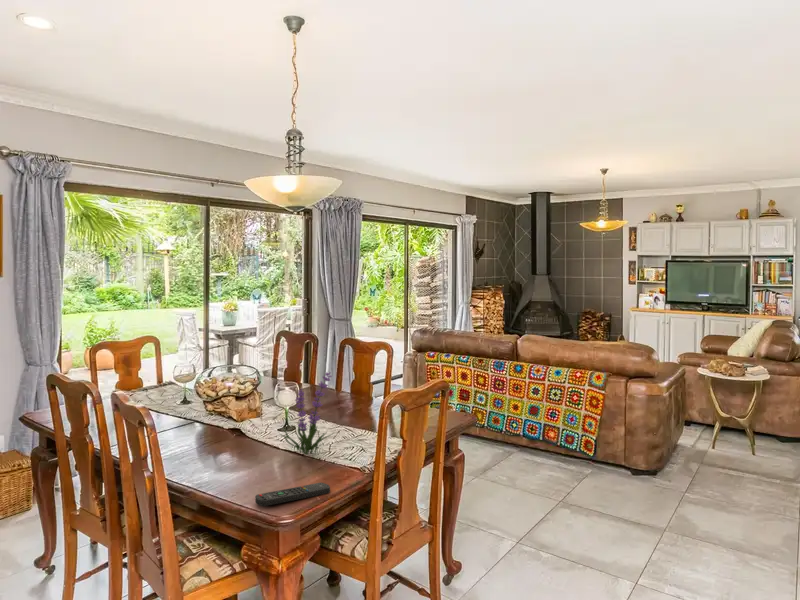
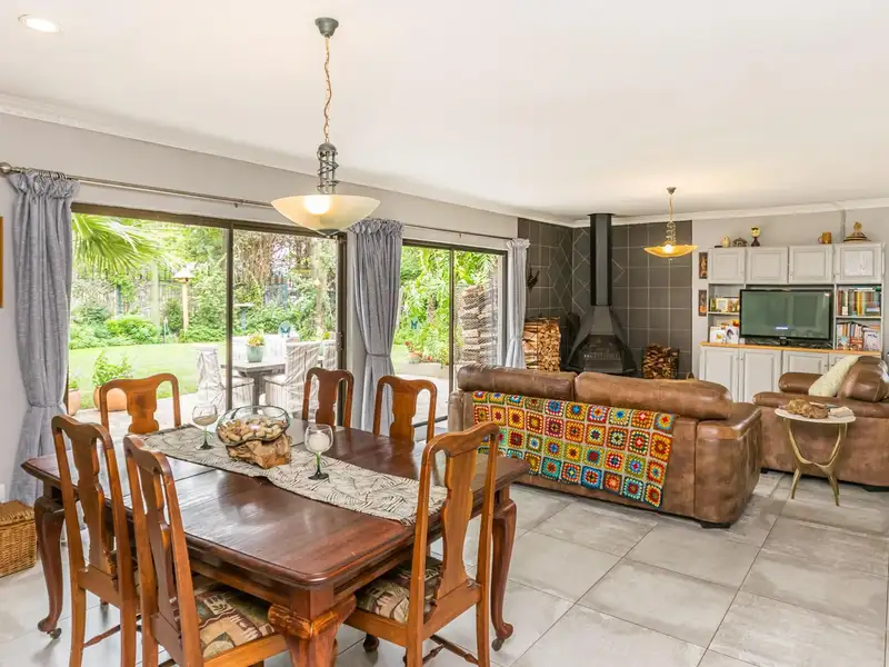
- plant [278,371,334,456]
- remote control [254,482,331,507]
